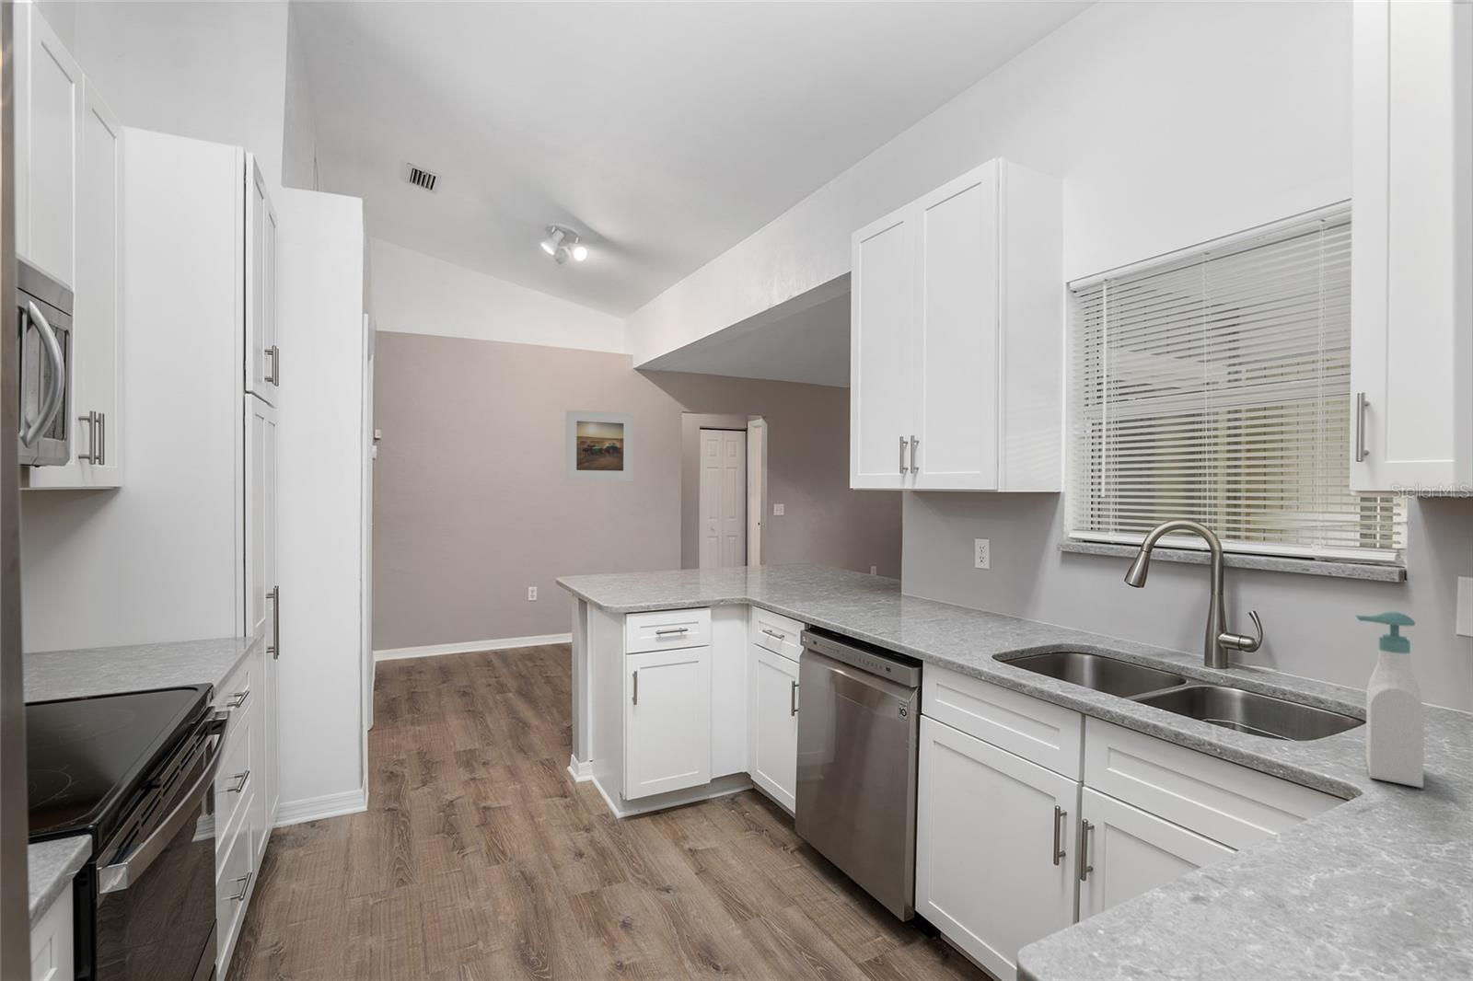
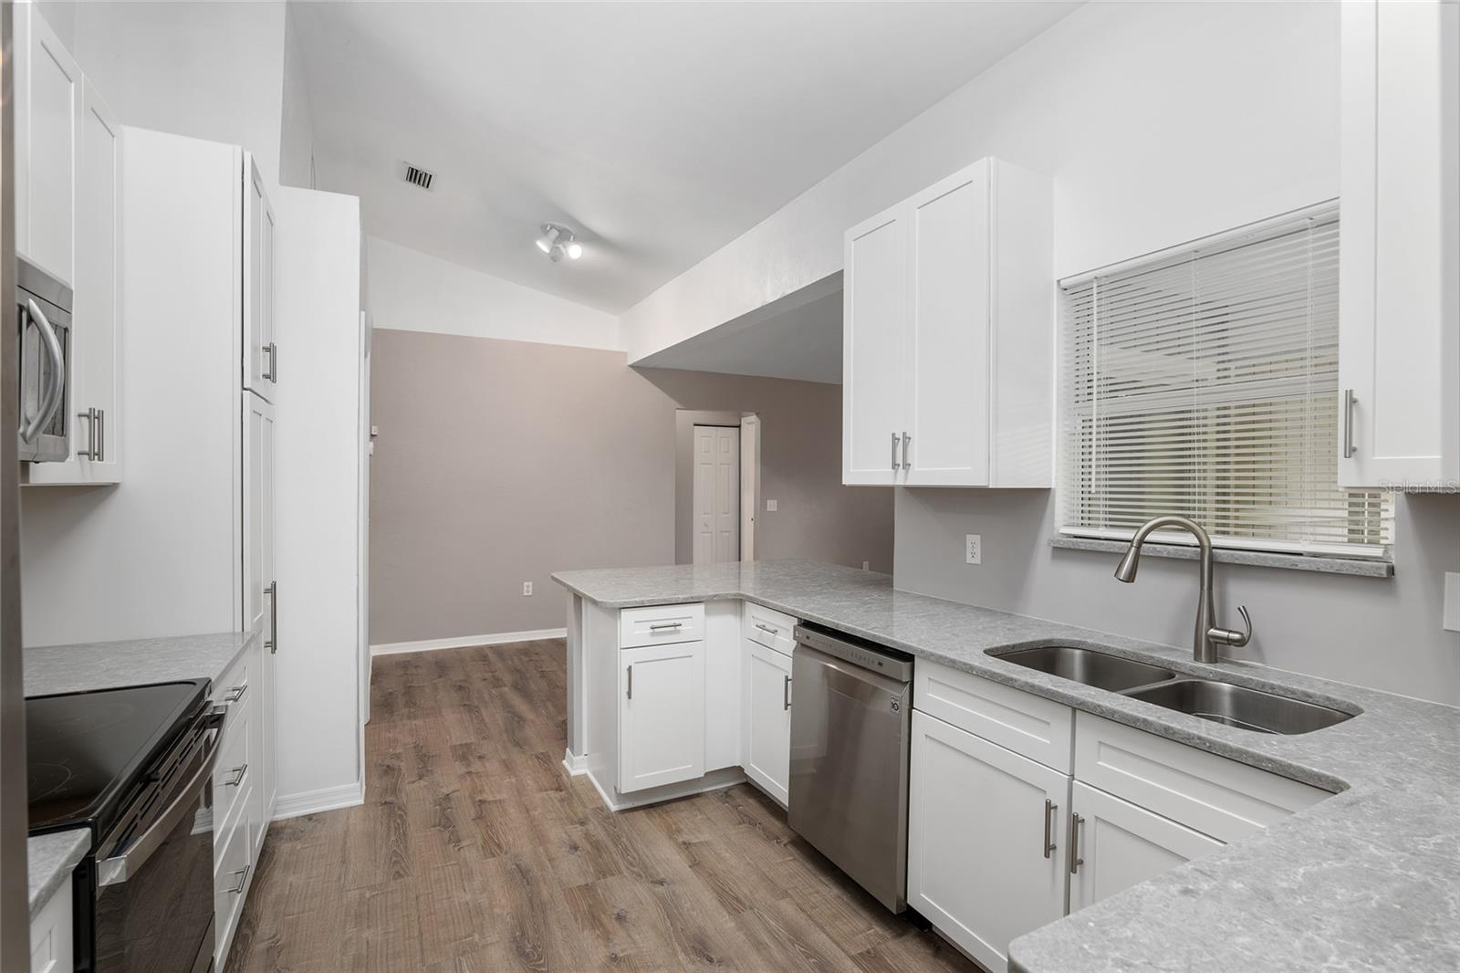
- soap bottle [1355,611,1425,788]
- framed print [564,408,634,482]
